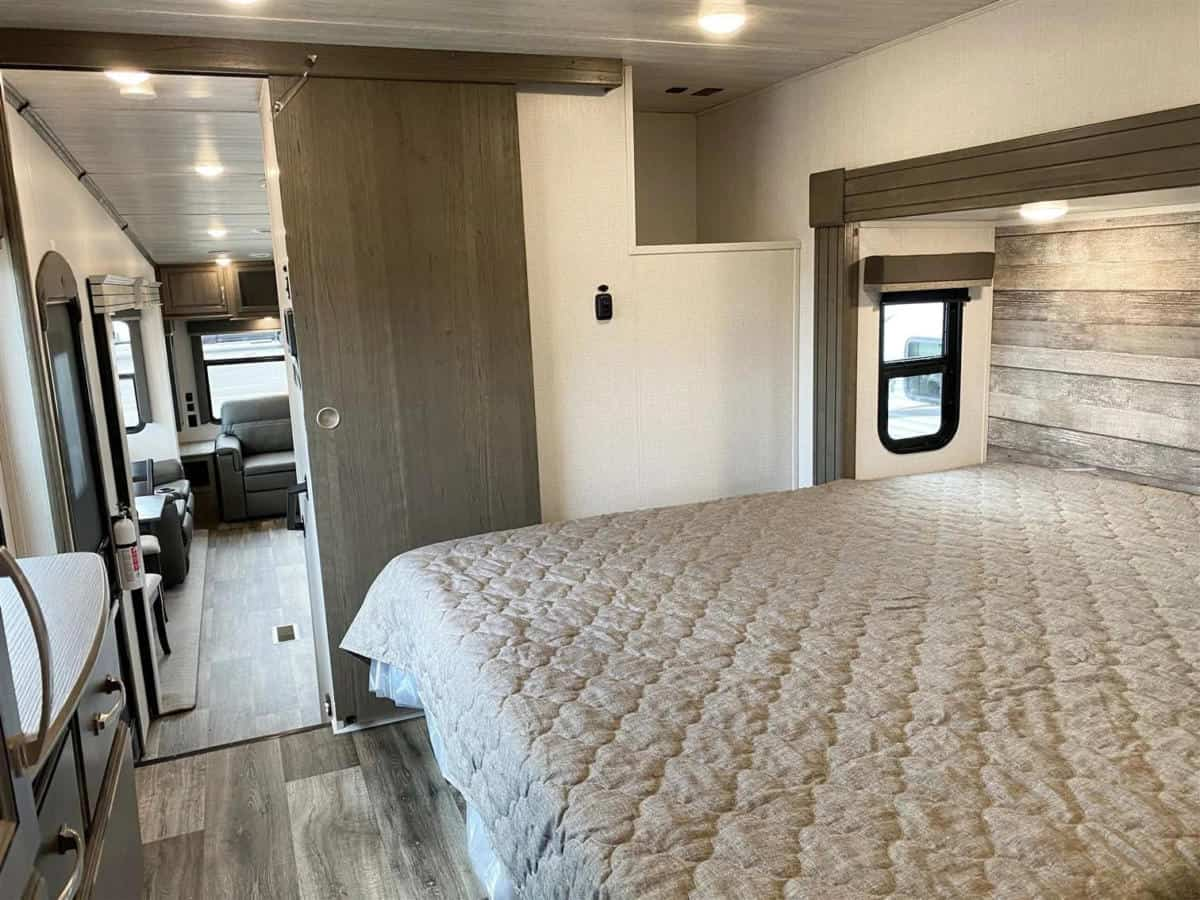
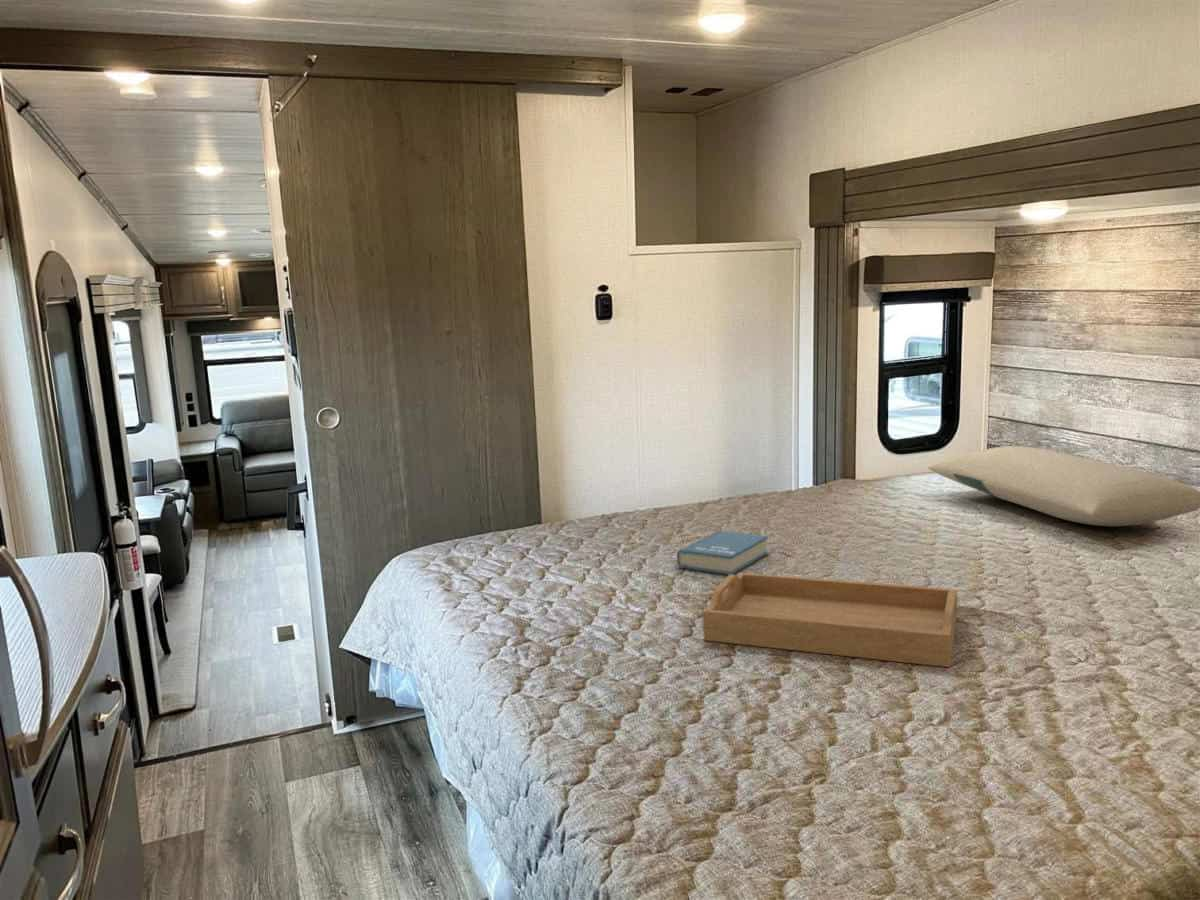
+ pillow [927,445,1200,527]
+ serving tray [702,571,958,668]
+ book [676,530,769,576]
